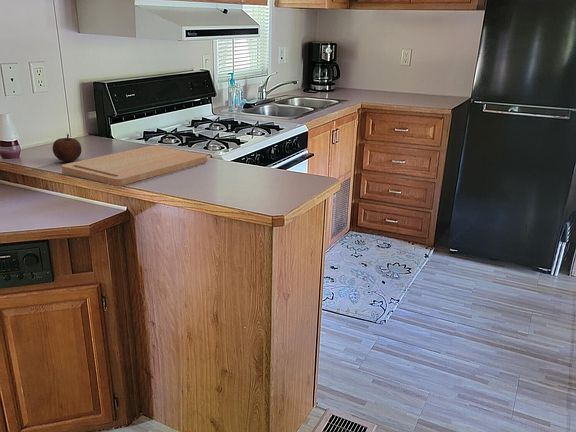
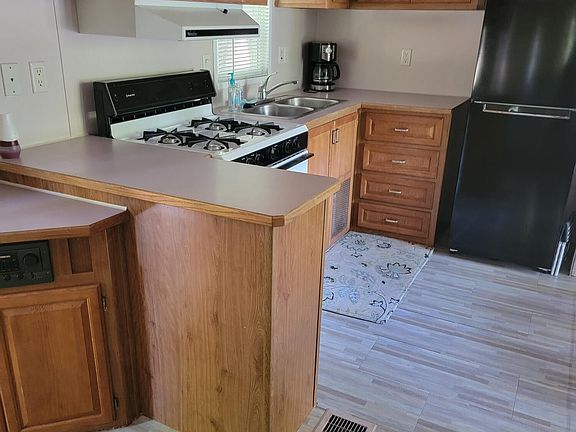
- fruit [52,133,83,163]
- cutting board [61,145,208,187]
